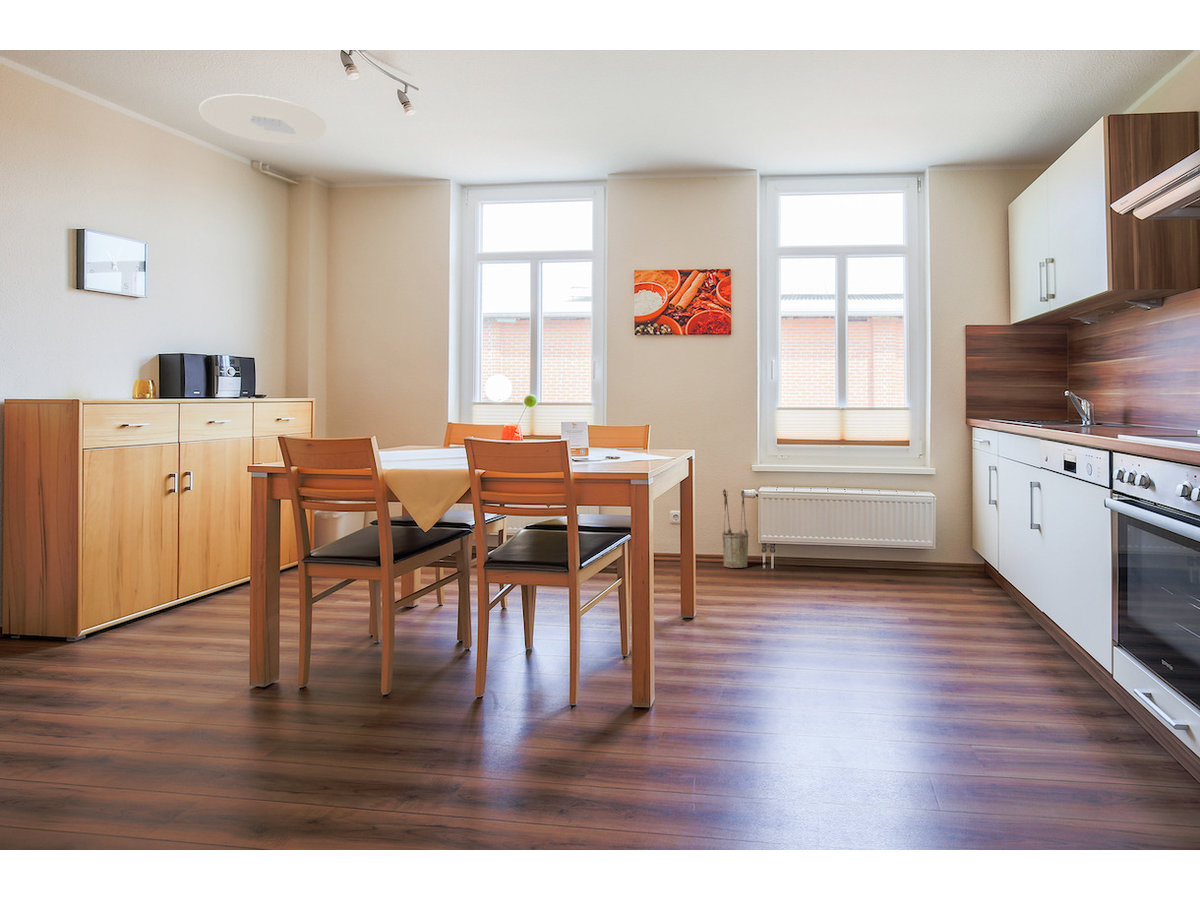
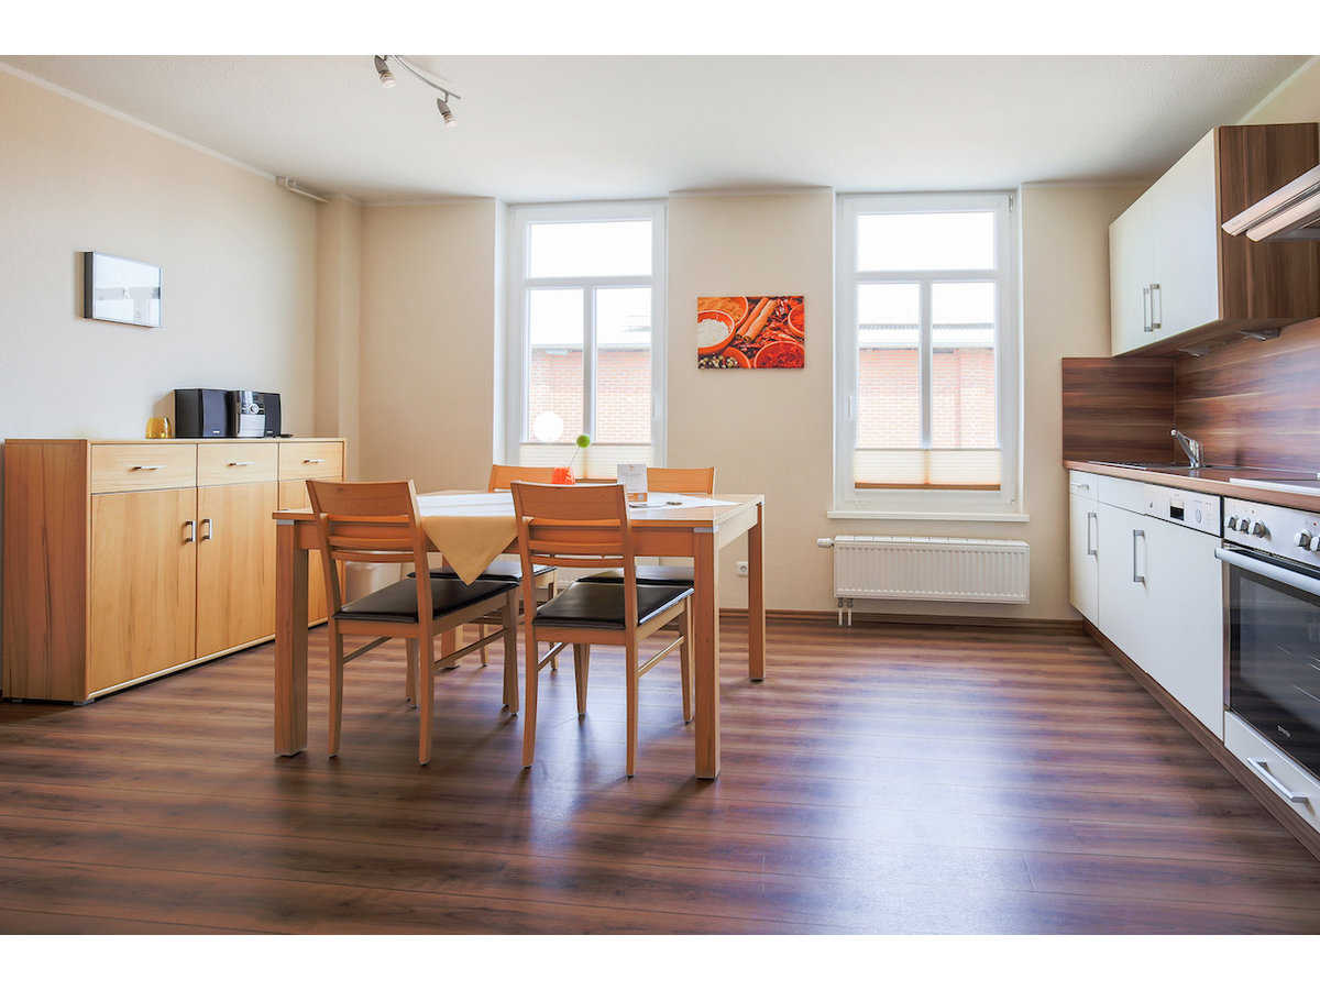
- bucket [721,488,750,569]
- ceiling light [198,93,327,145]
